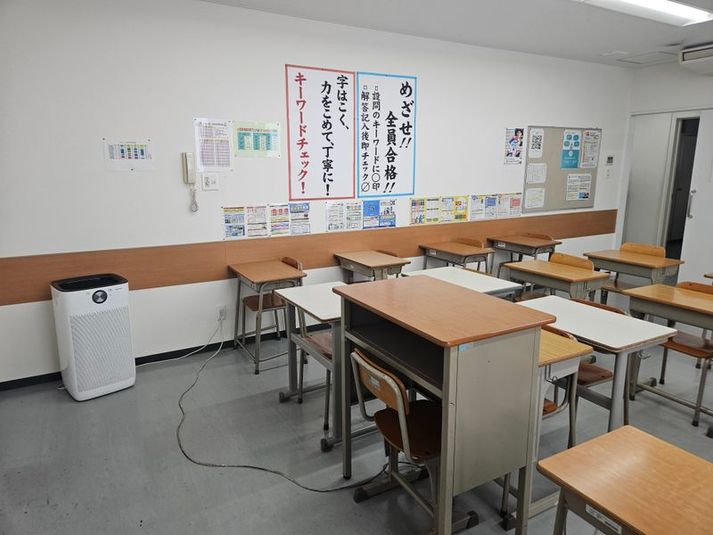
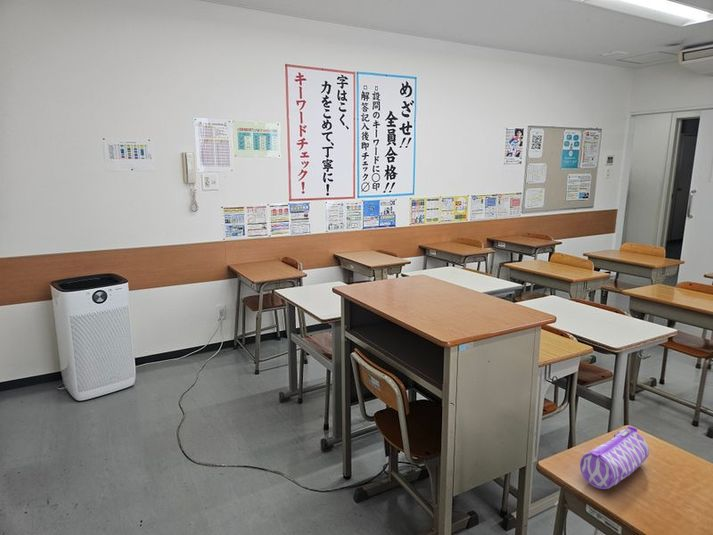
+ pencil case [579,425,650,490]
